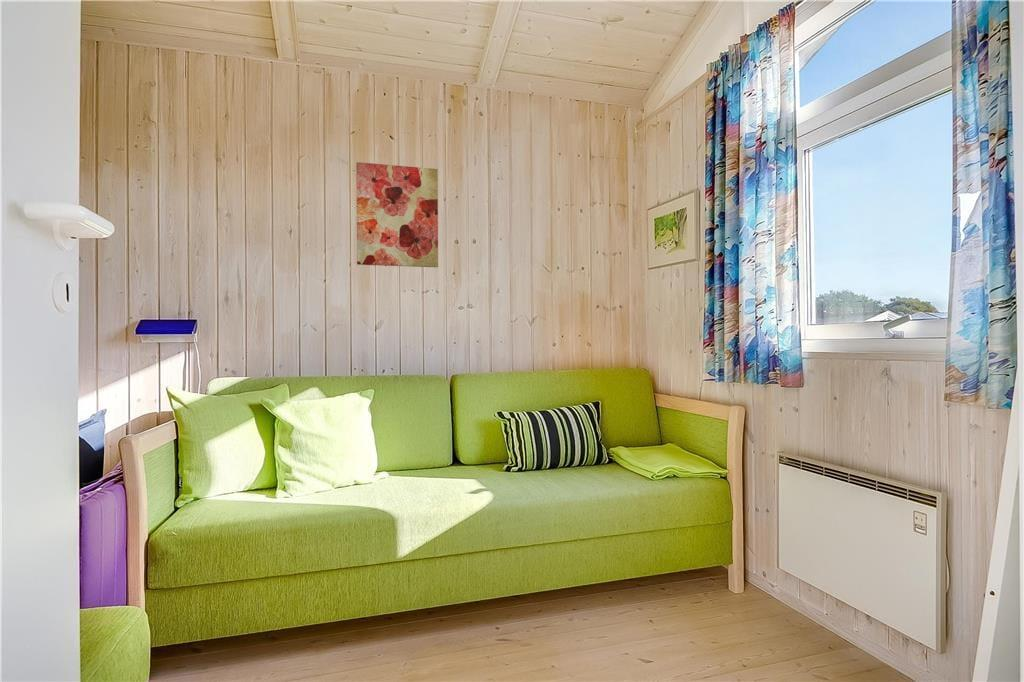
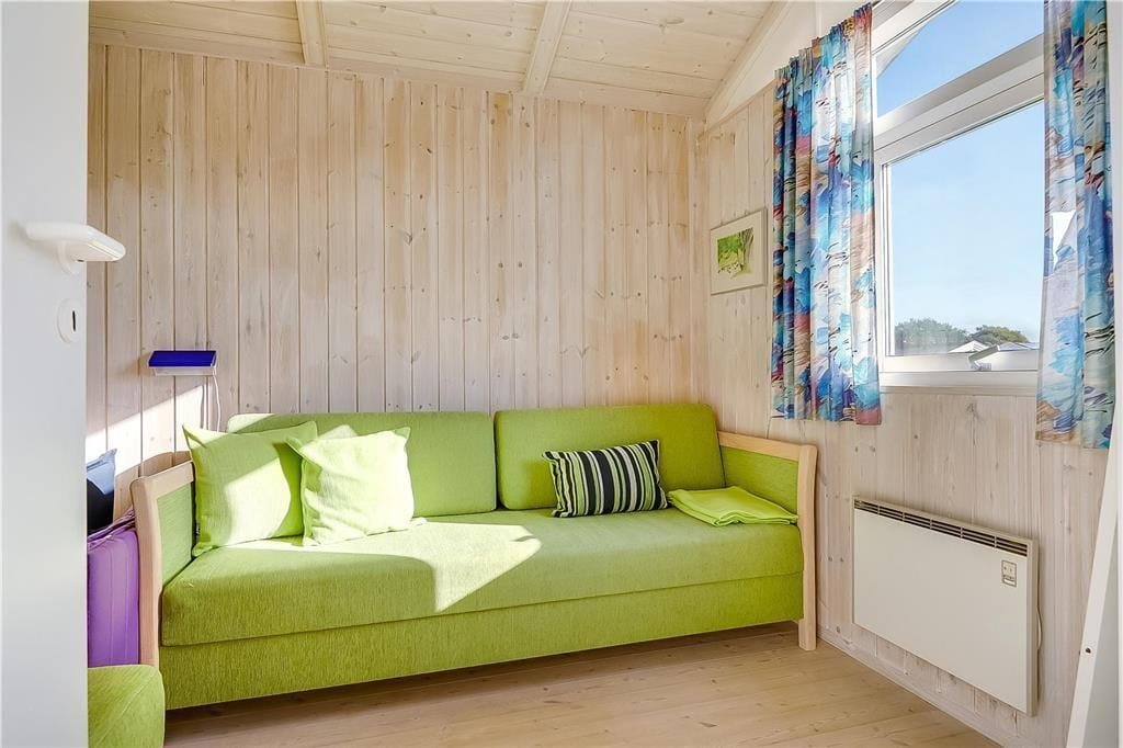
- wall art [355,161,439,268]
